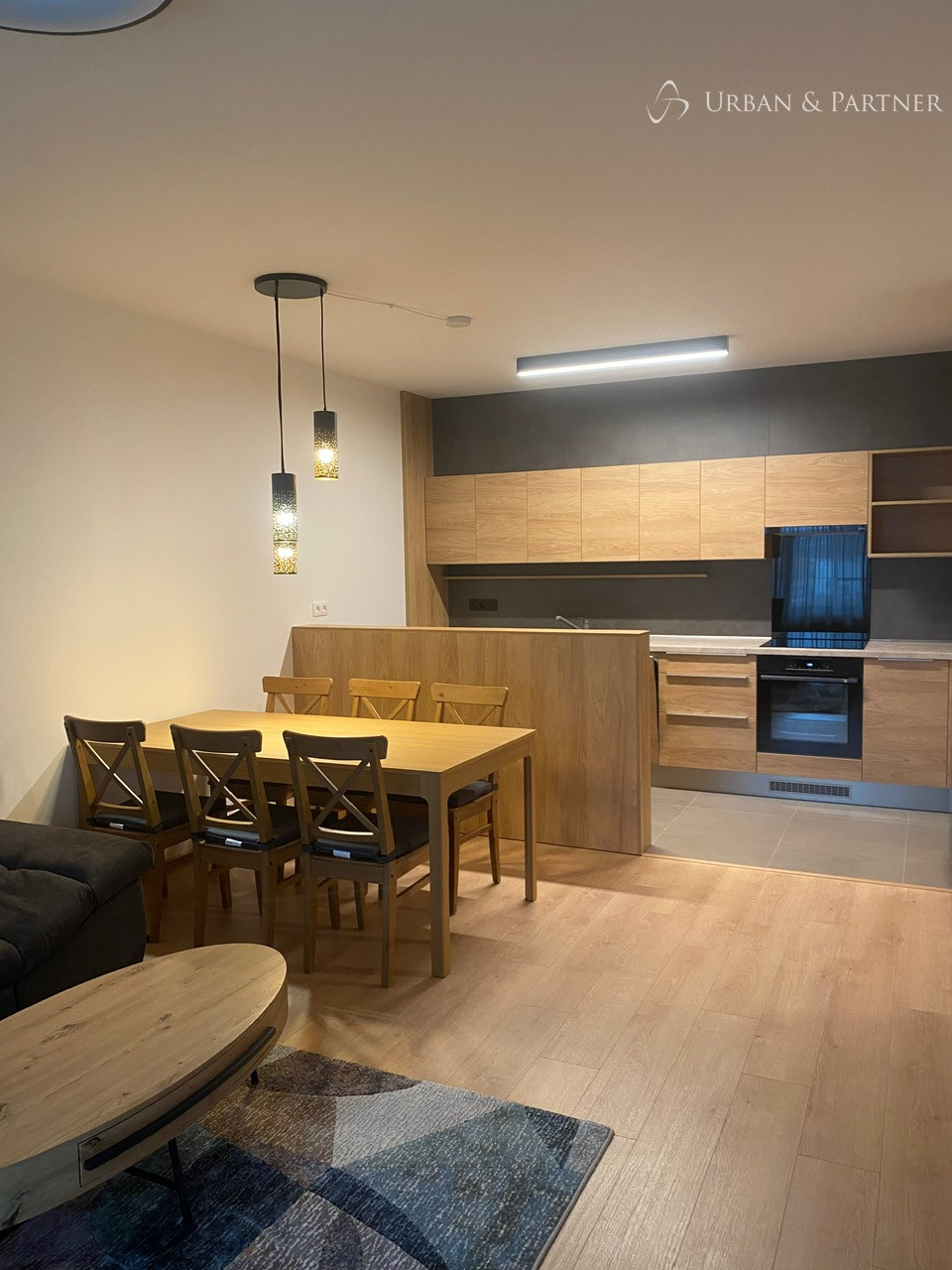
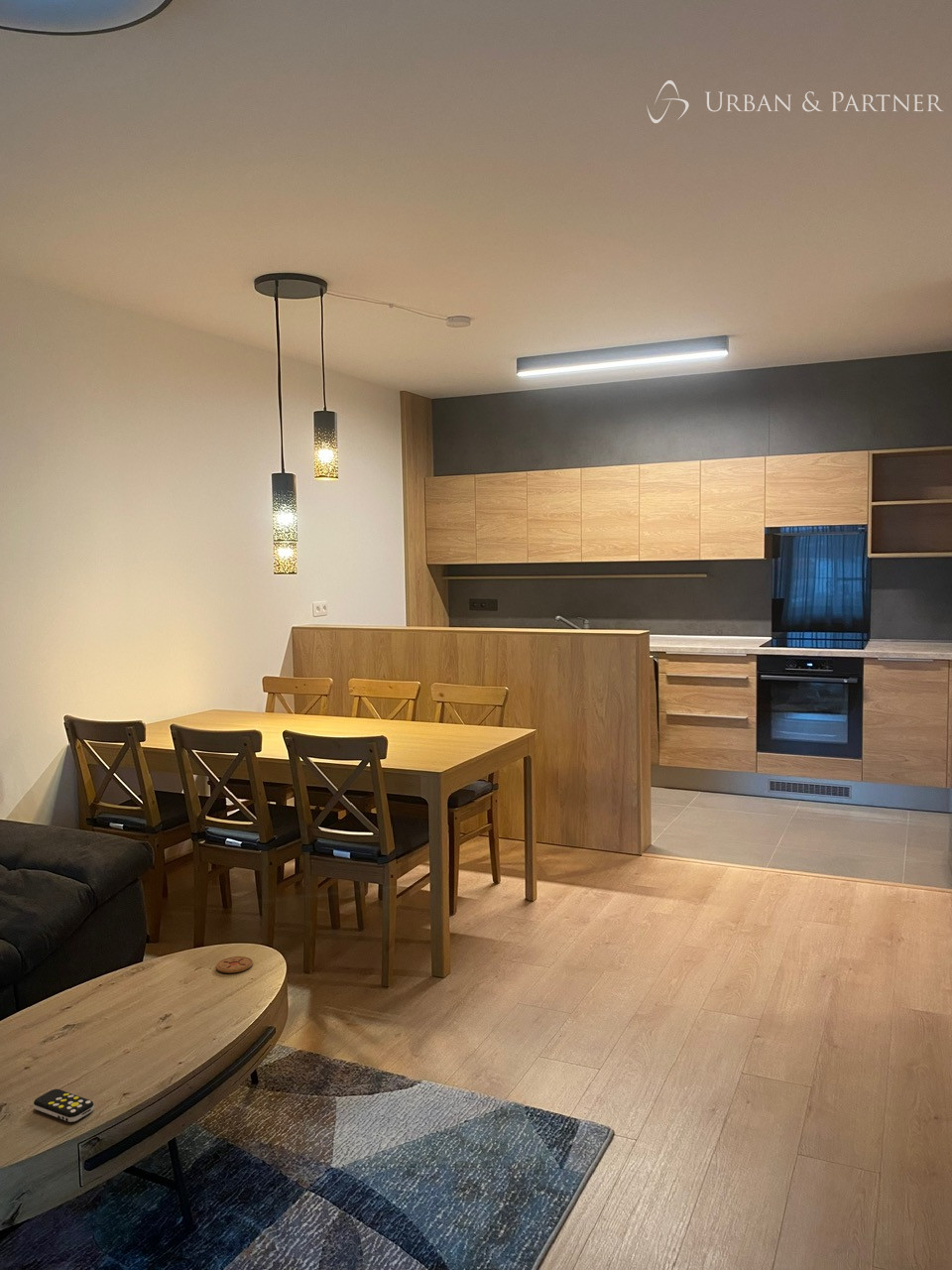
+ remote control [33,1088,95,1123]
+ coaster [215,955,254,974]
